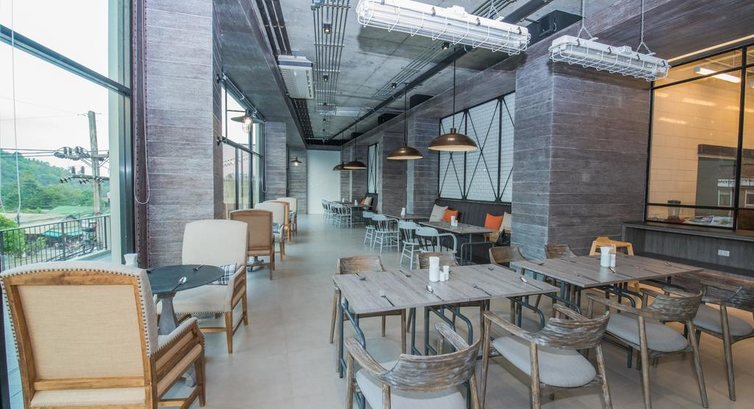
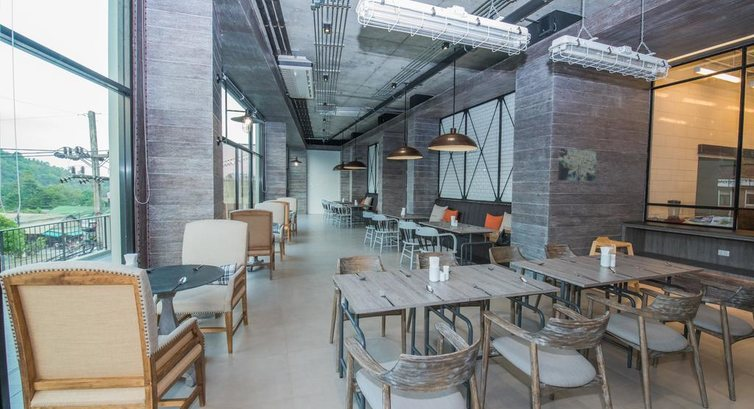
+ wall art [557,147,597,182]
